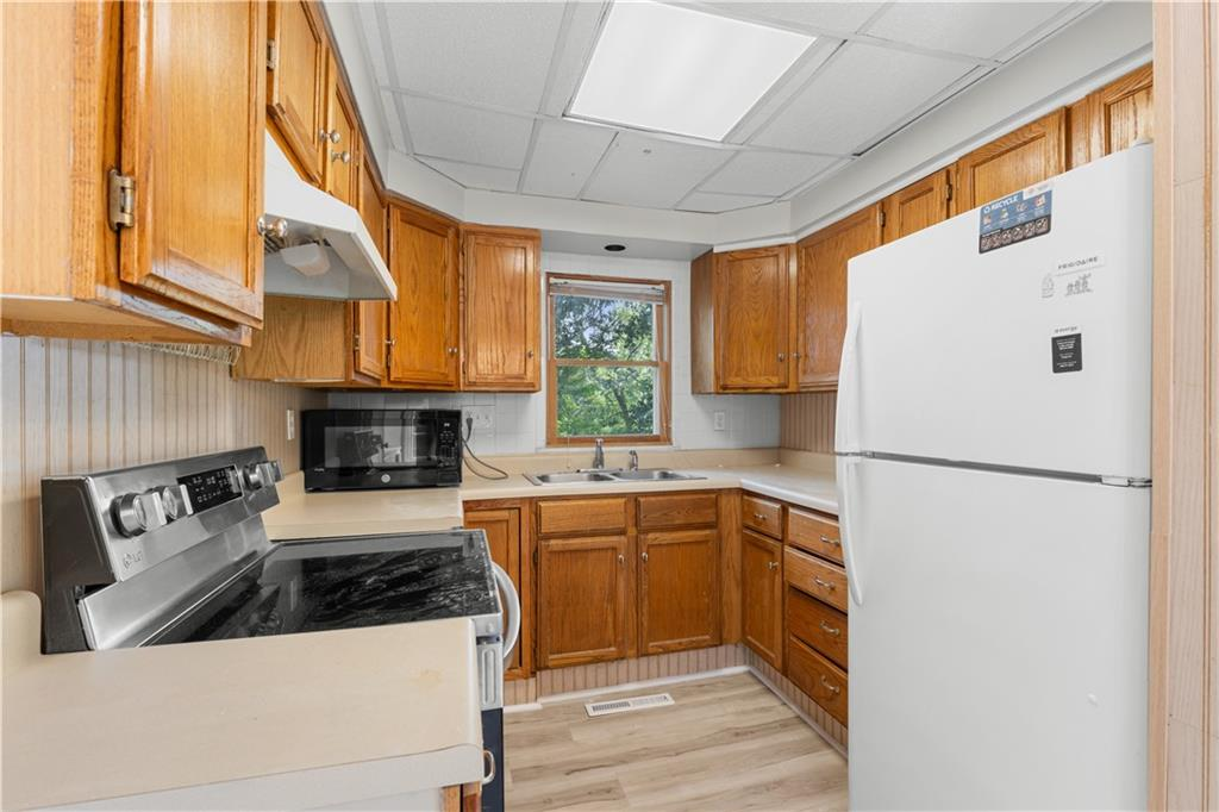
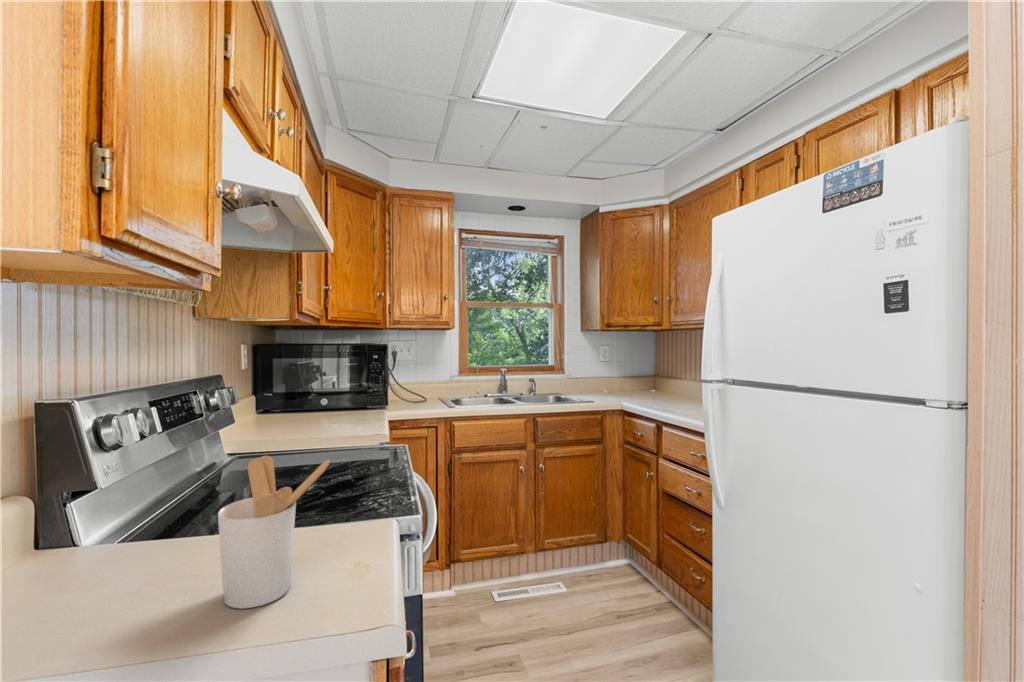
+ utensil holder [217,455,331,610]
